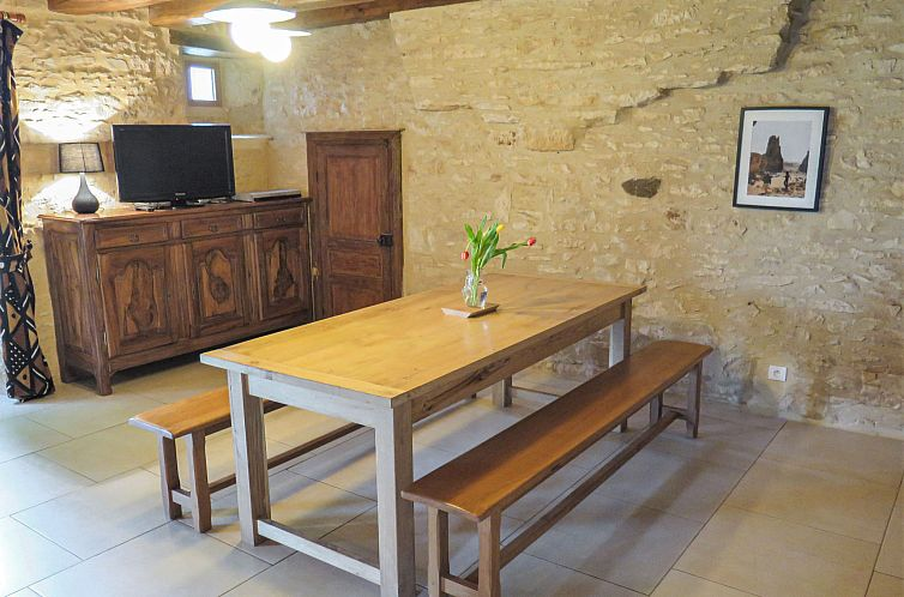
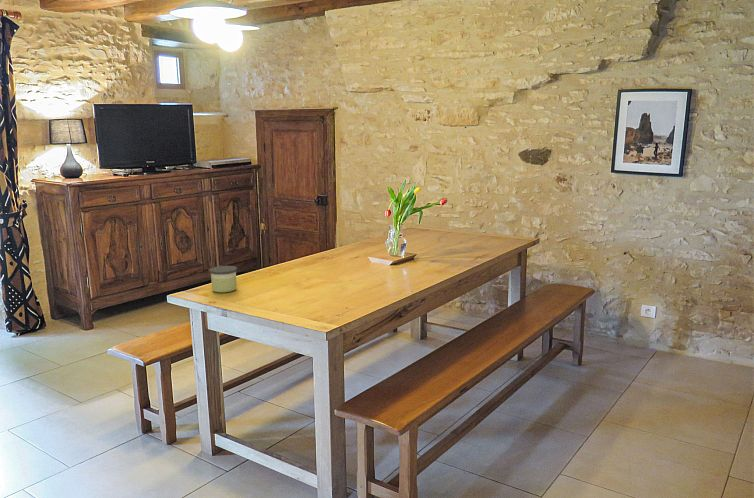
+ candle [208,265,238,294]
